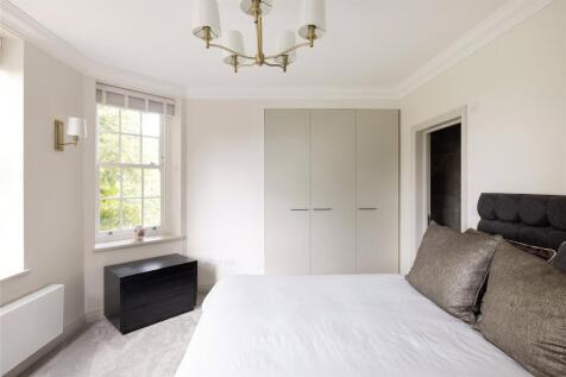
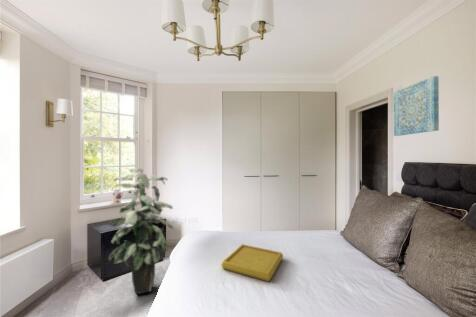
+ wall art [393,75,440,137]
+ serving tray [220,243,284,282]
+ indoor plant [108,167,174,295]
